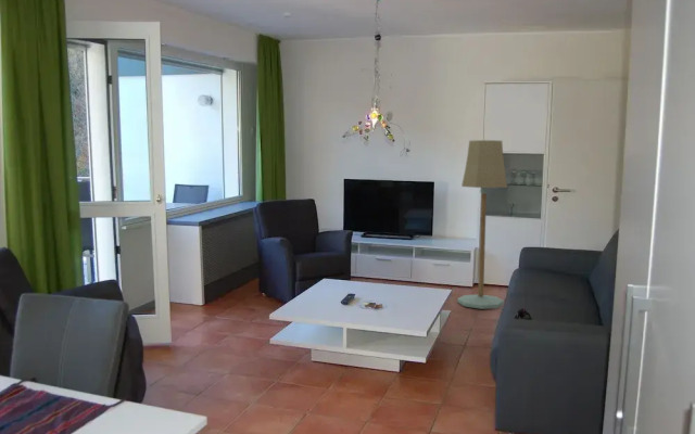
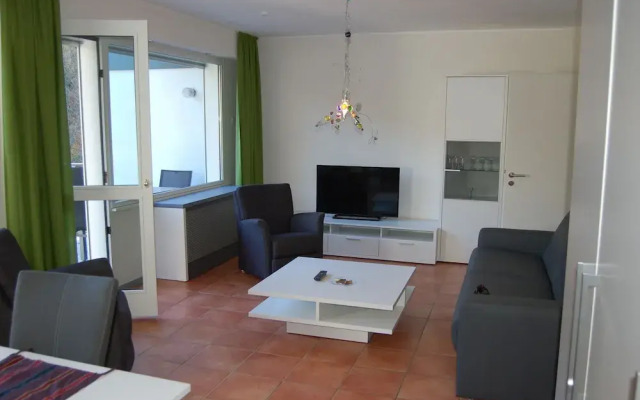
- floor lamp [456,139,508,310]
